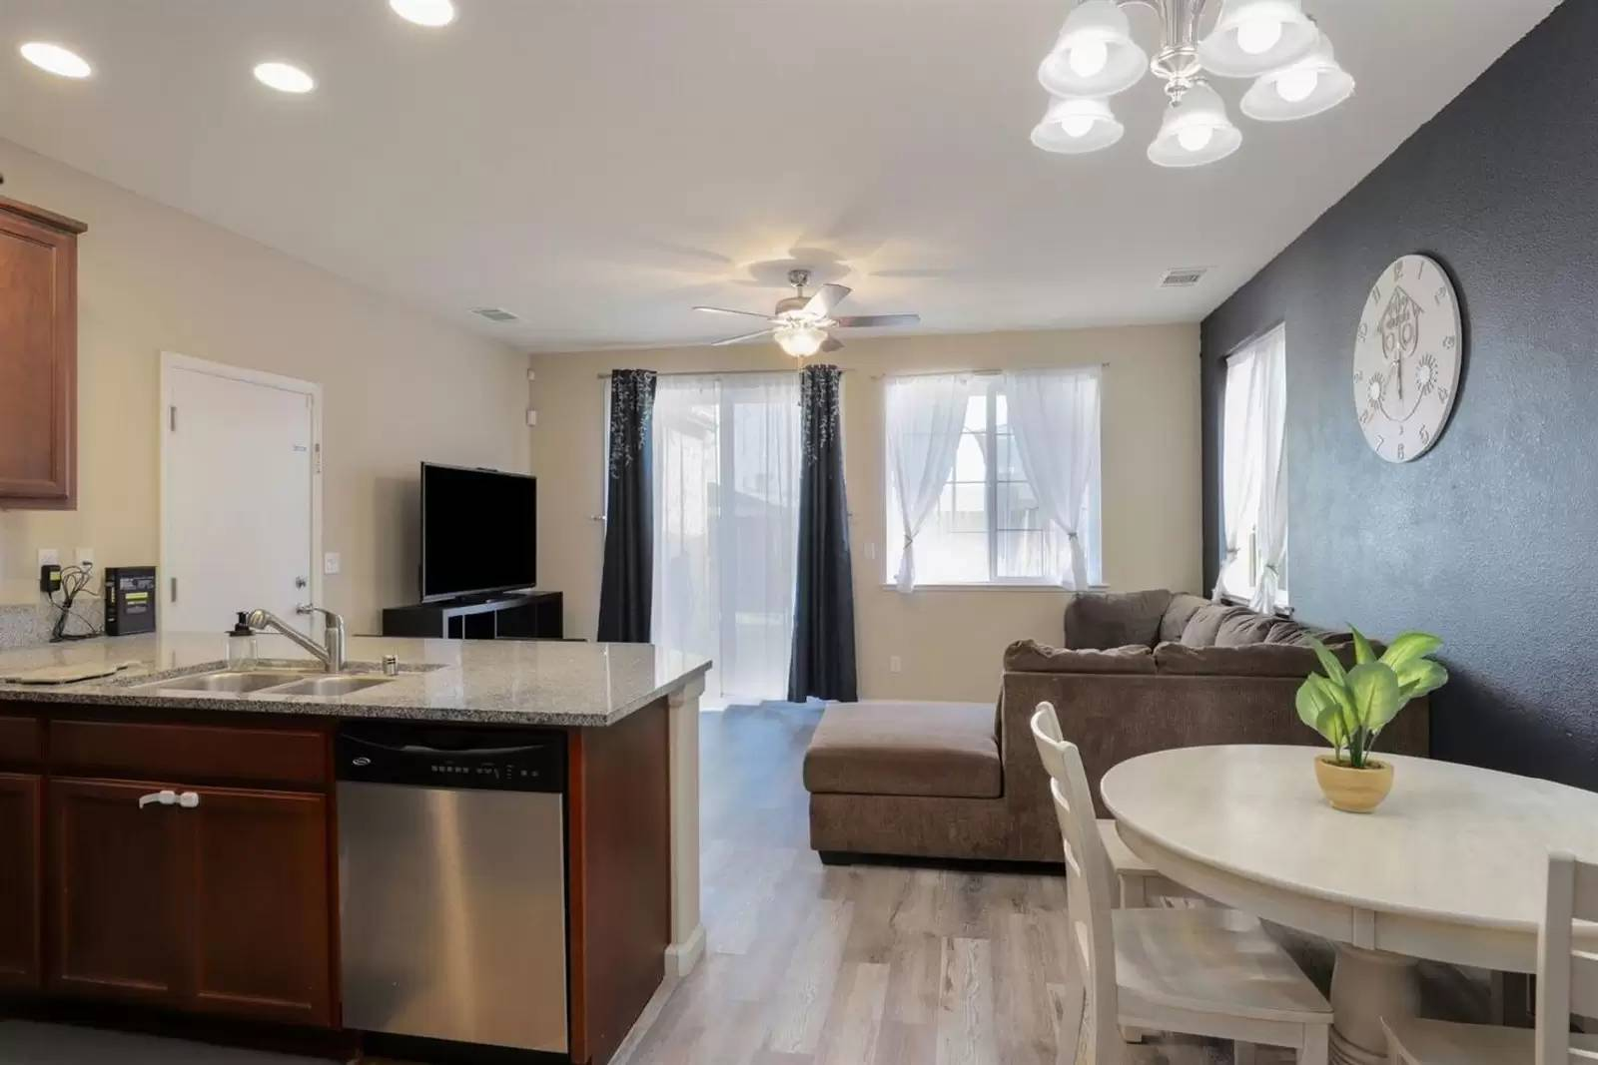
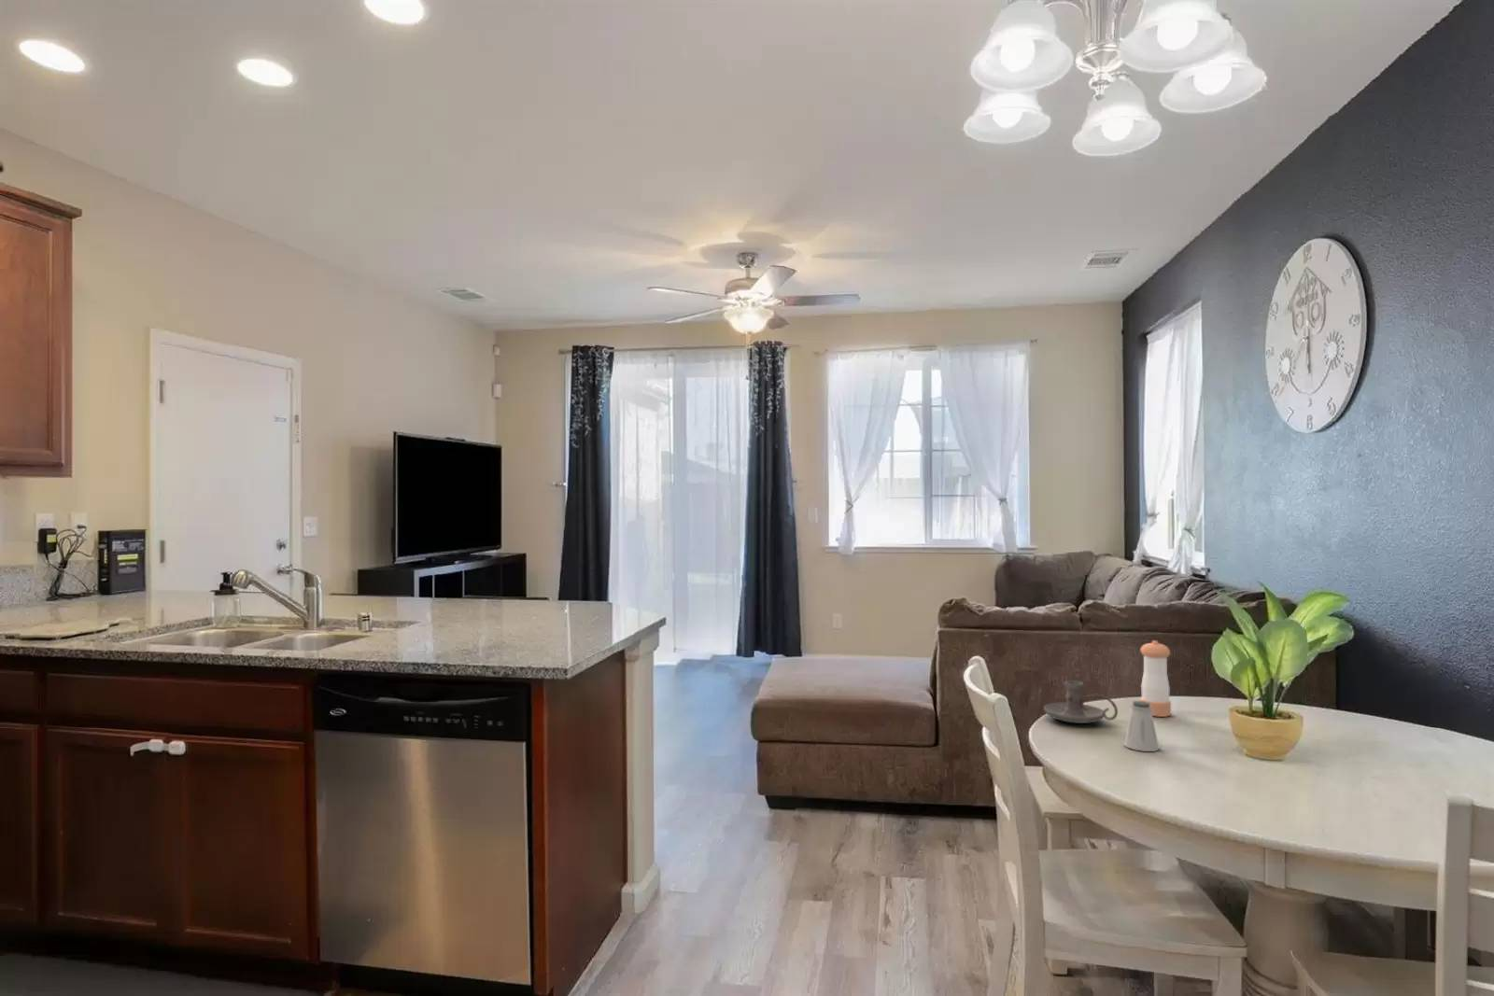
+ pepper shaker [1139,639,1172,718]
+ candle holder [1043,679,1118,725]
+ saltshaker [1124,700,1161,753]
